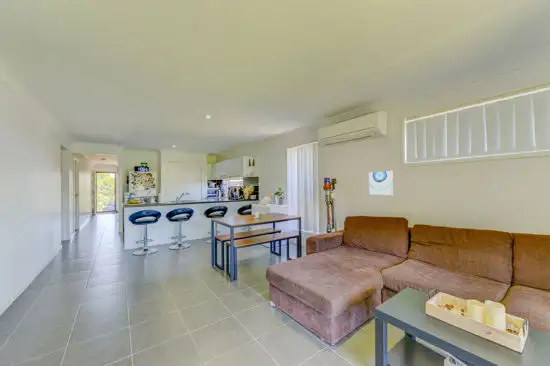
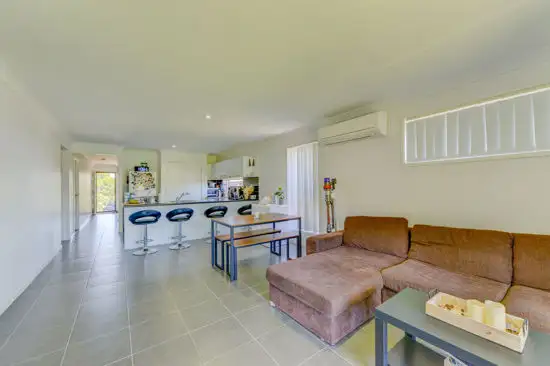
- wall art [368,170,394,197]
